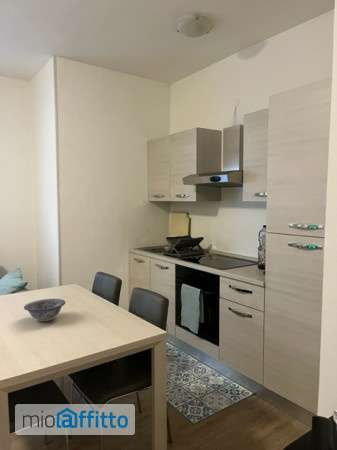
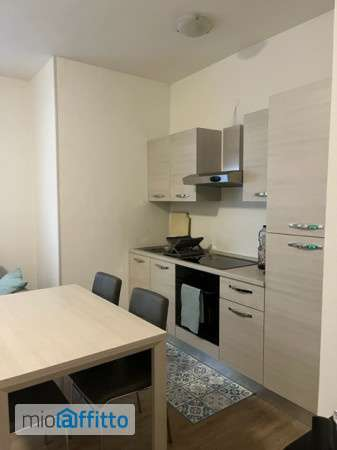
- bowl [23,298,66,322]
